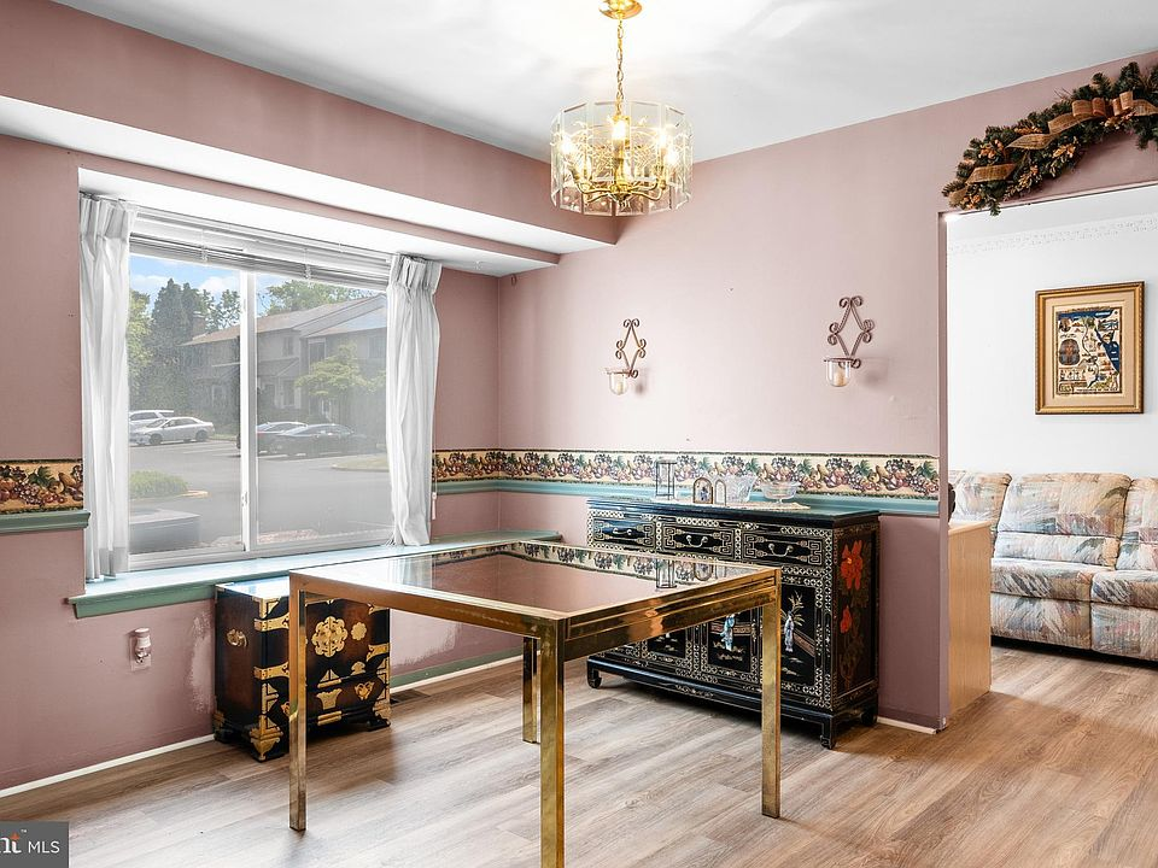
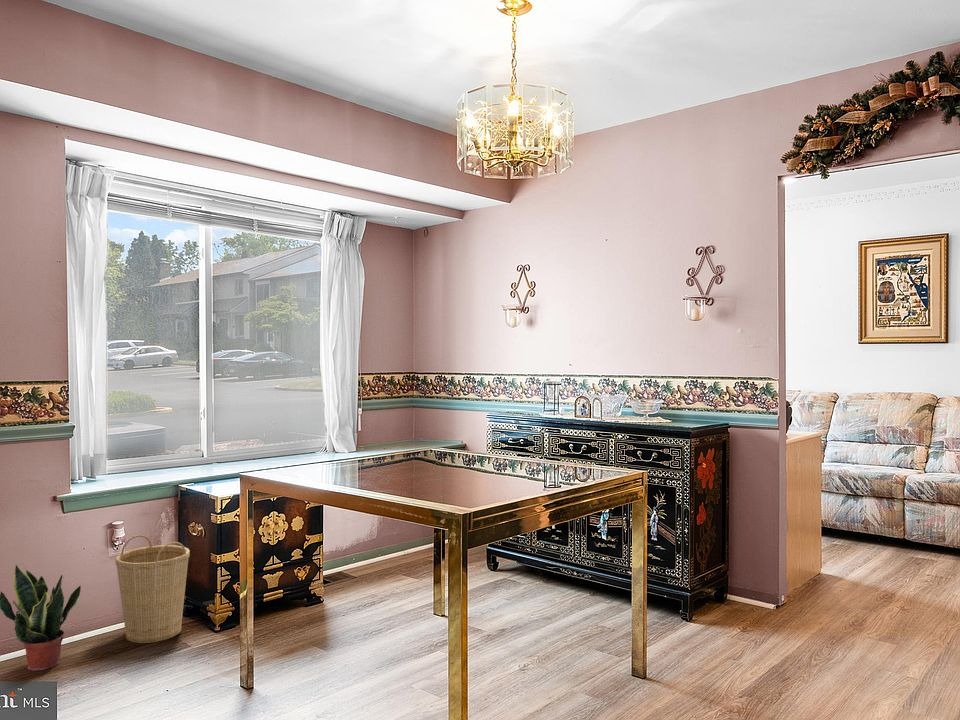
+ potted plant [0,564,82,671]
+ basket [114,534,191,644]
